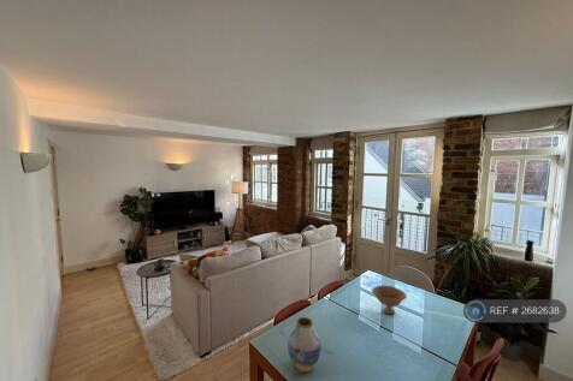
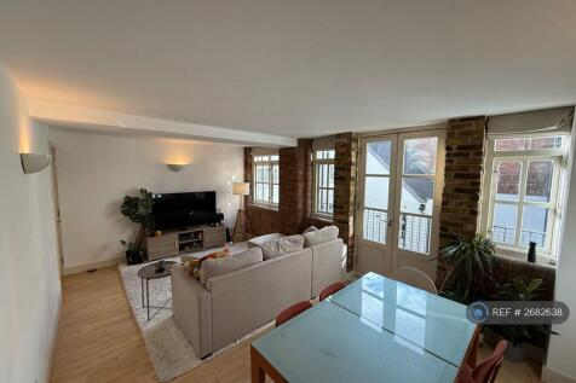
- bowl [371,285,408,315]
- vase [286,316,323,373]
